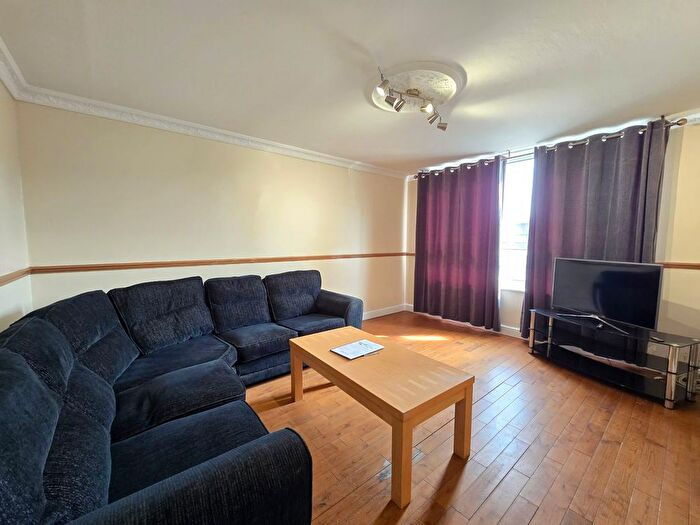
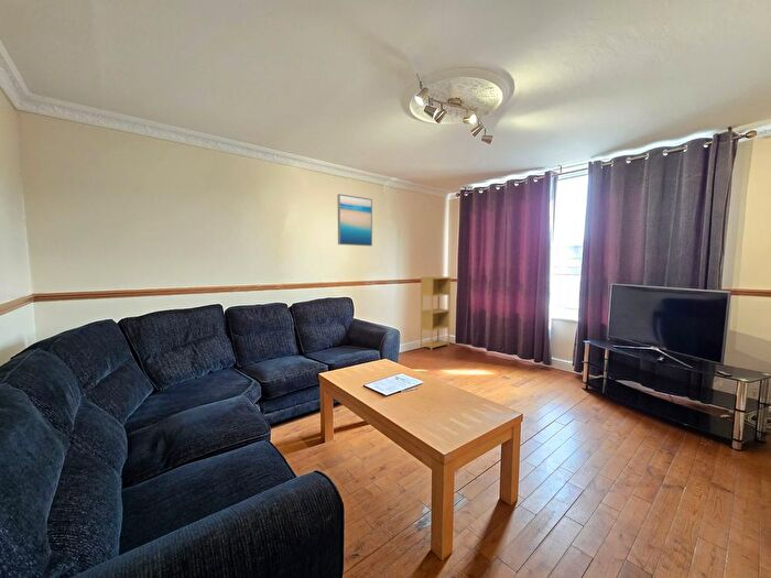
+ wall art [336,193,373,247]
+ shelving unit [419,275,452,351]
